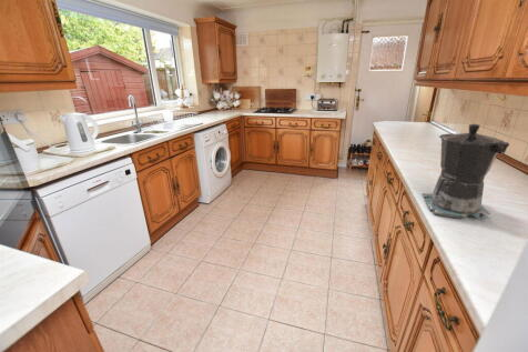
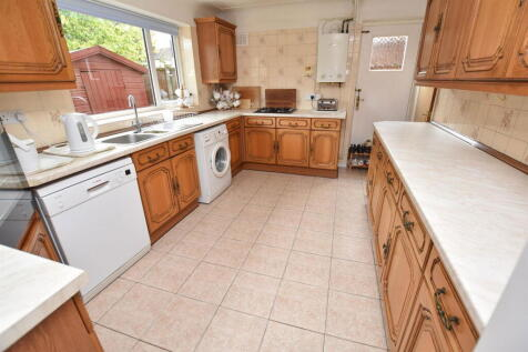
- coffee maker [420,123,510,220]
